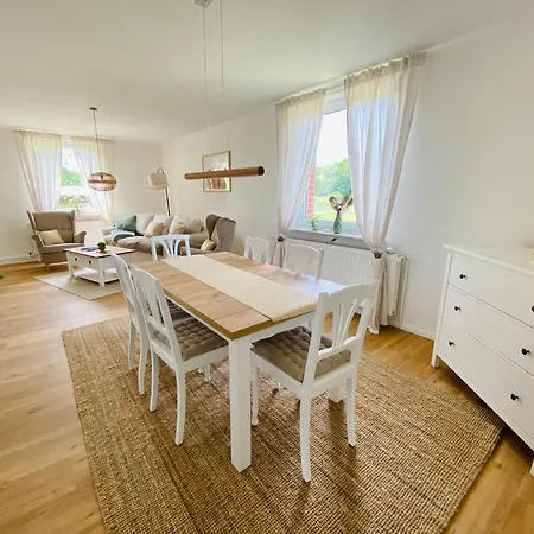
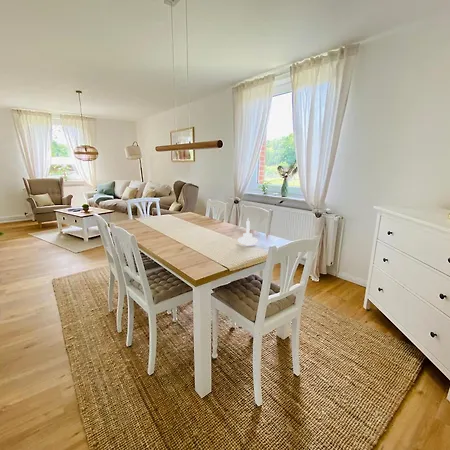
+ candle holder [237,218,258,245]
